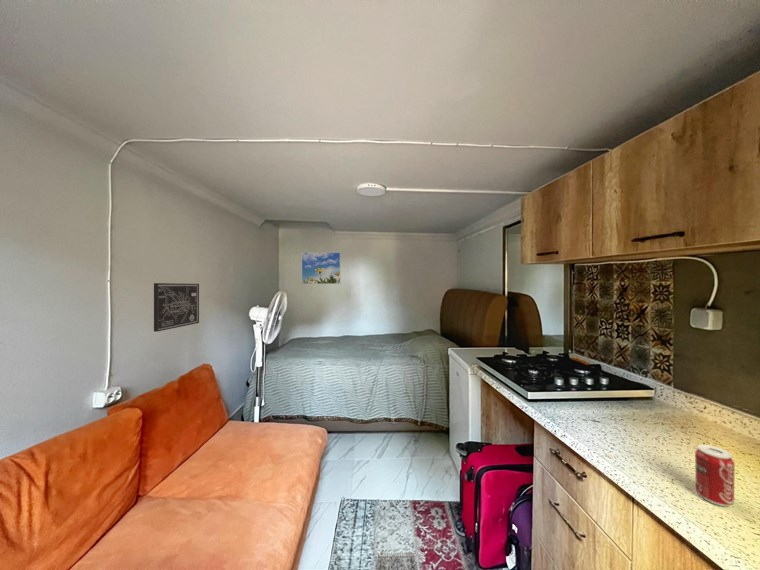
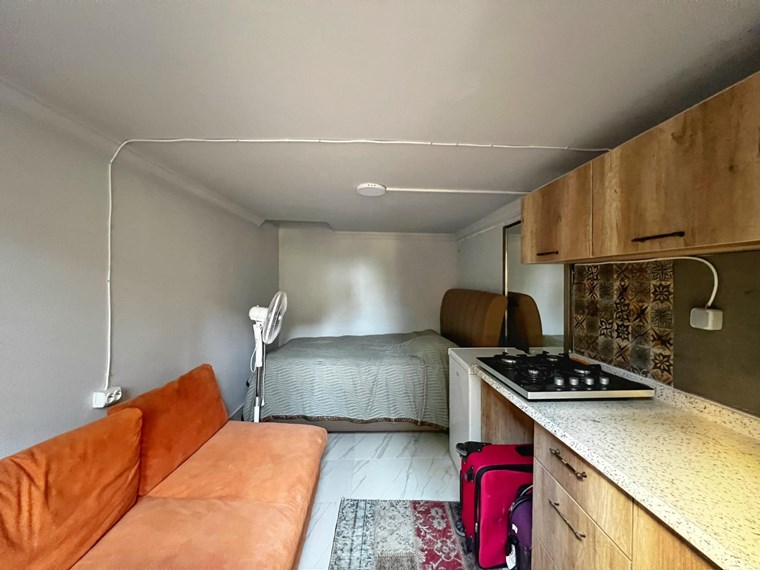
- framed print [301,252,341,285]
- wall art [153,282,200,333]
- beverage can [694,444,735,507]
